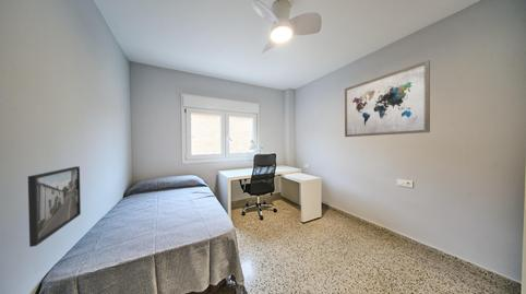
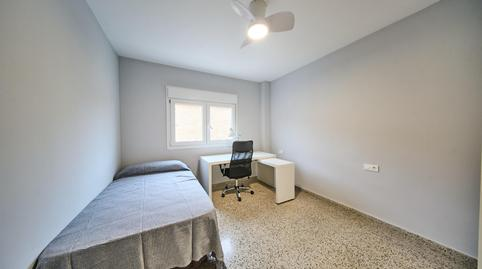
- wall art [344,59,431,138]
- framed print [27,165,82,248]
